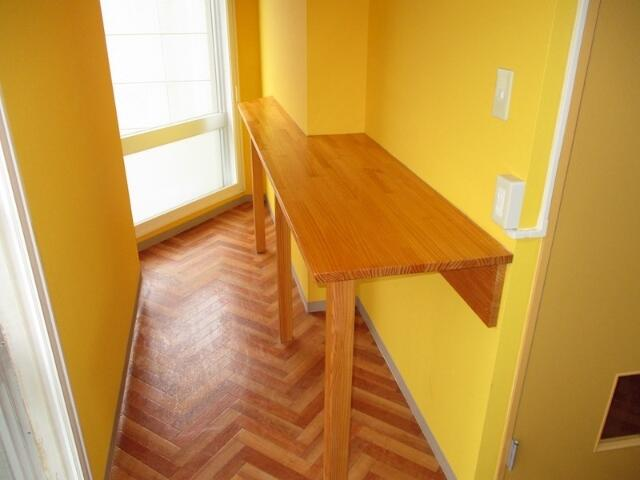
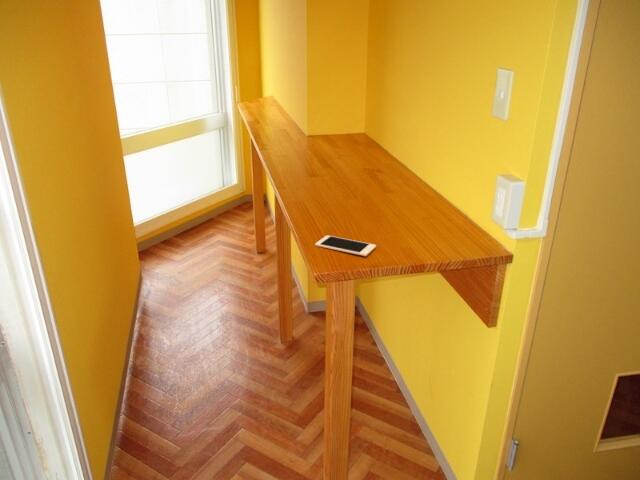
+ cell phone [314,234,377,257]
